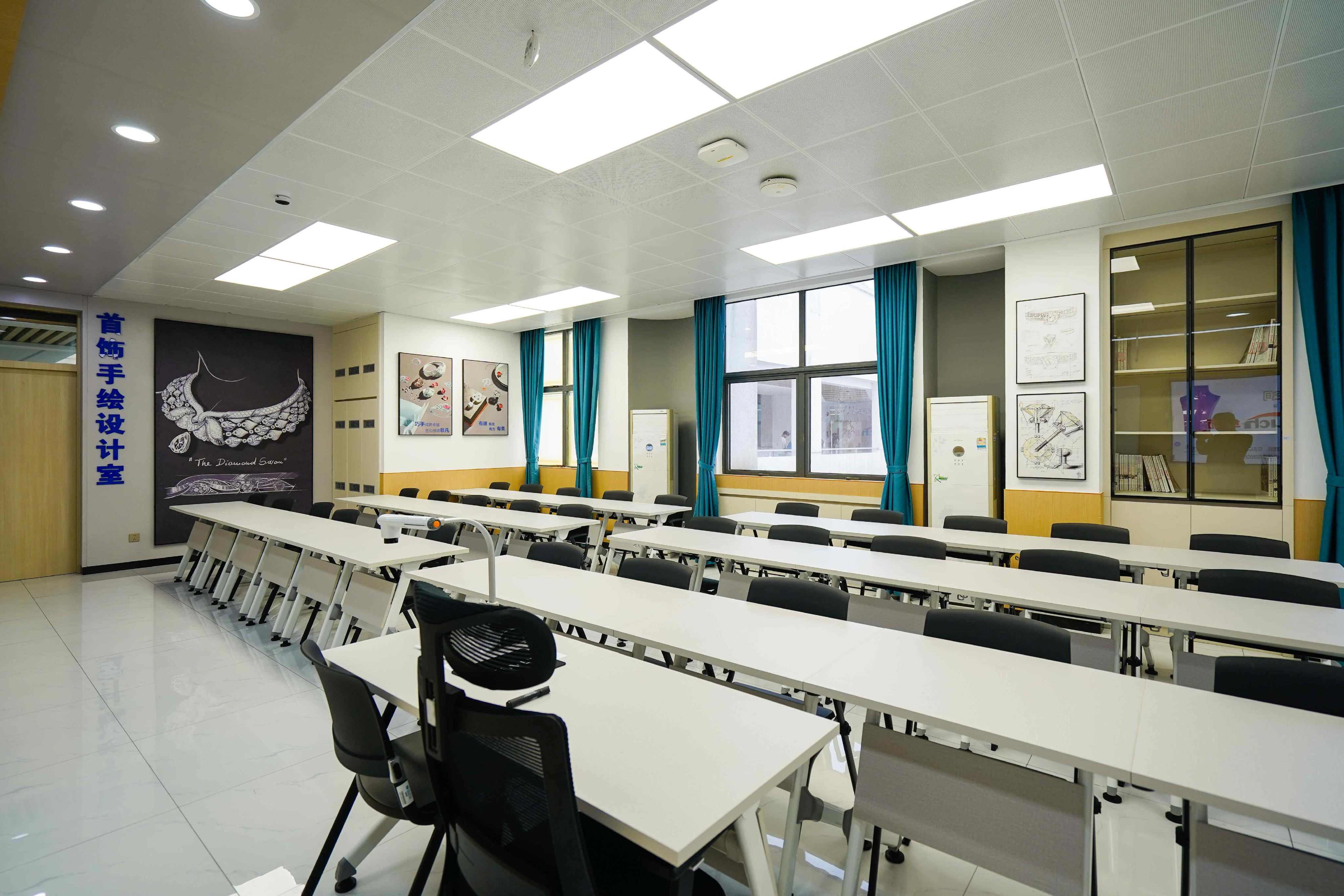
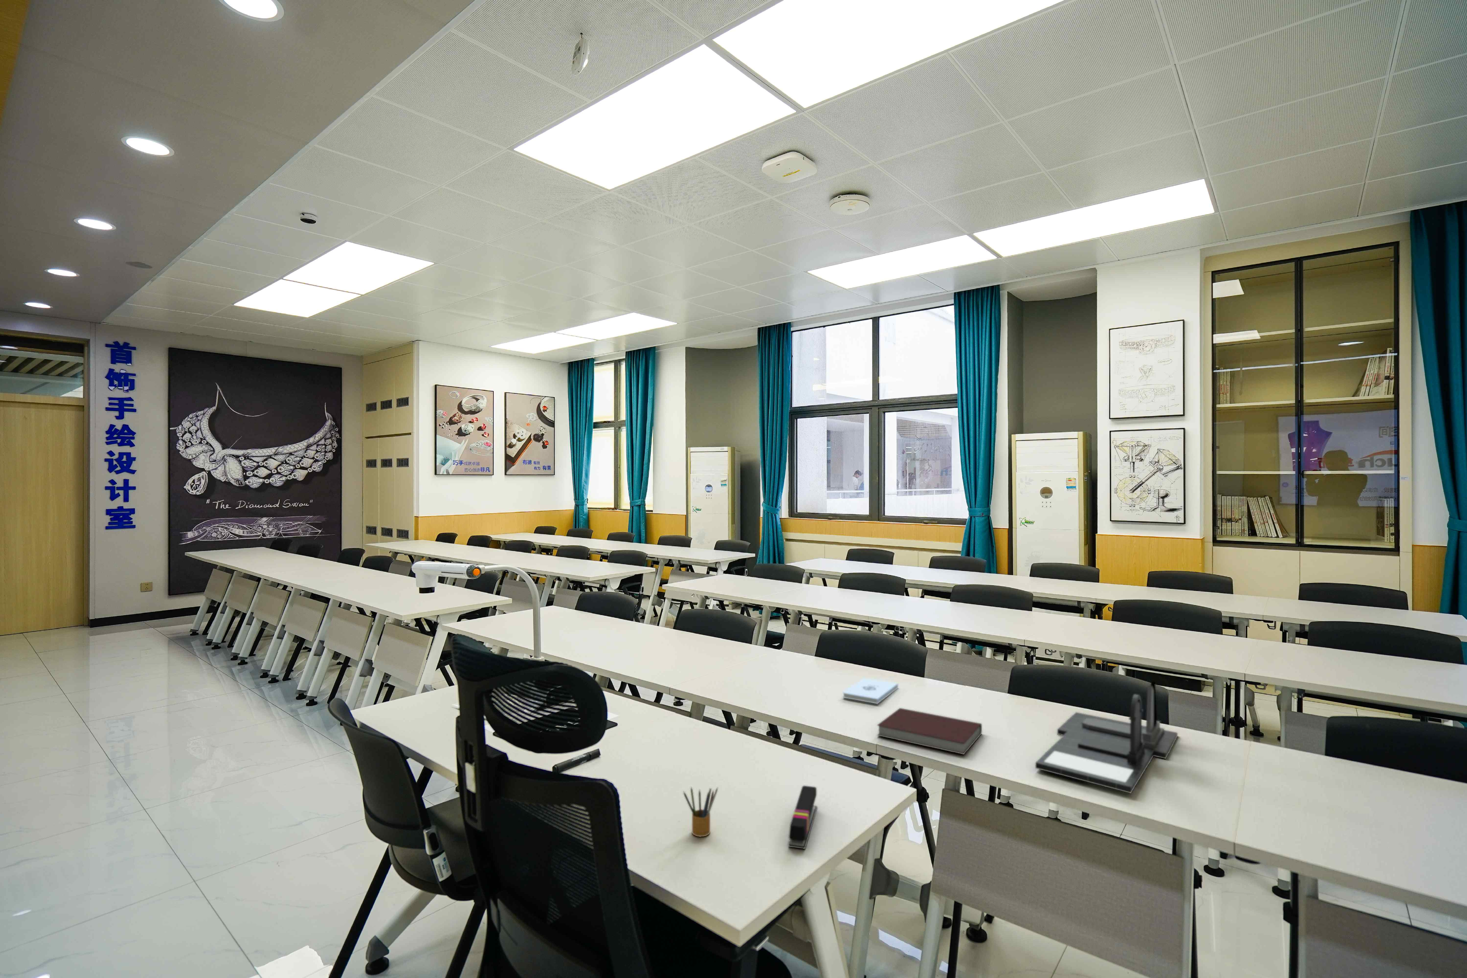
+ stapler [788,785,818,849]
+ pencil box [683,786,718,837]
+ desk organizer [1035,681,1178,794]
+ recessed light [126,262,153,269]
+ notepad [843,678,898,704]
+ notebook [876,707,982,755]
